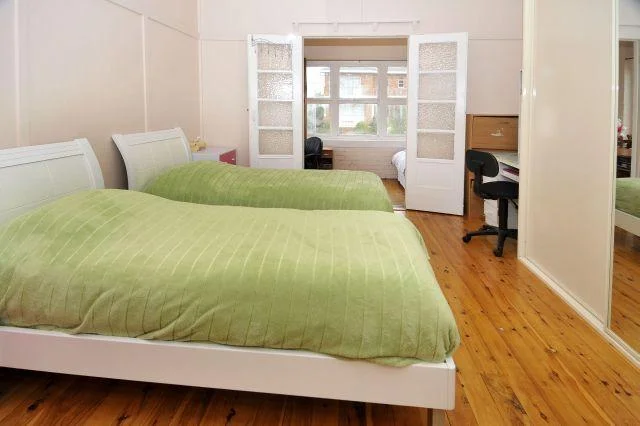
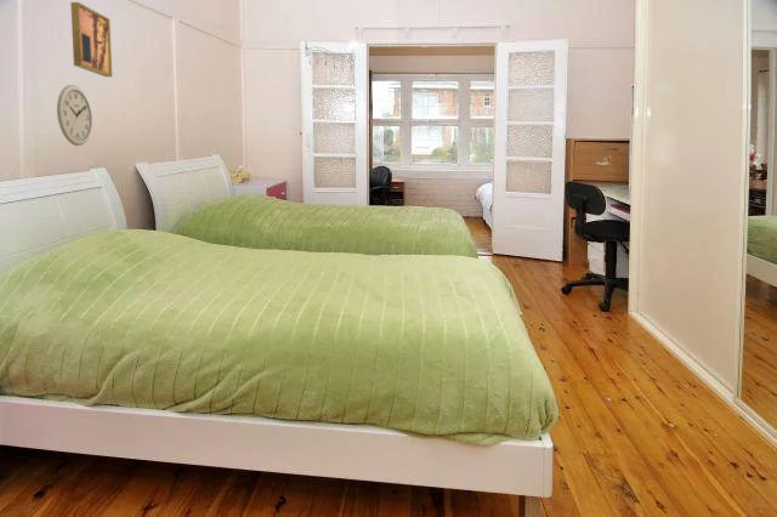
+ wall art [69,1,113,78]
+ wall clock [56,84,93,147]
